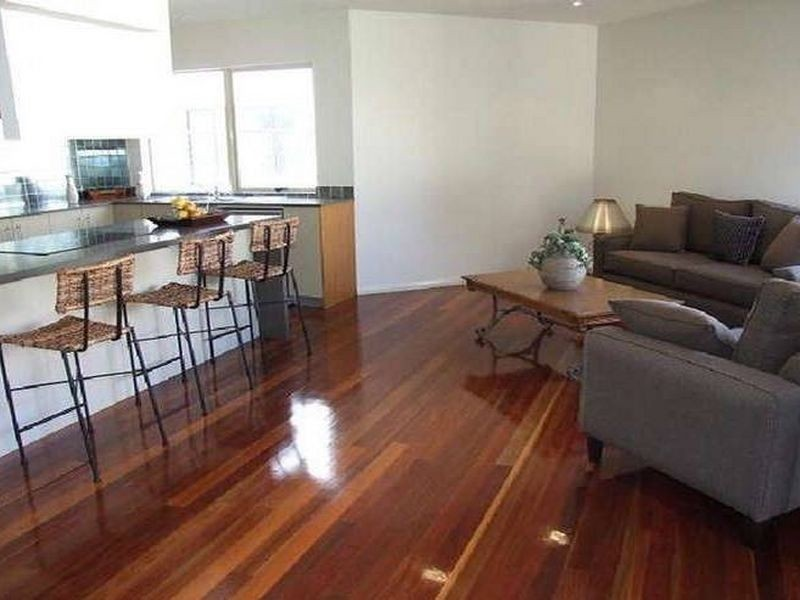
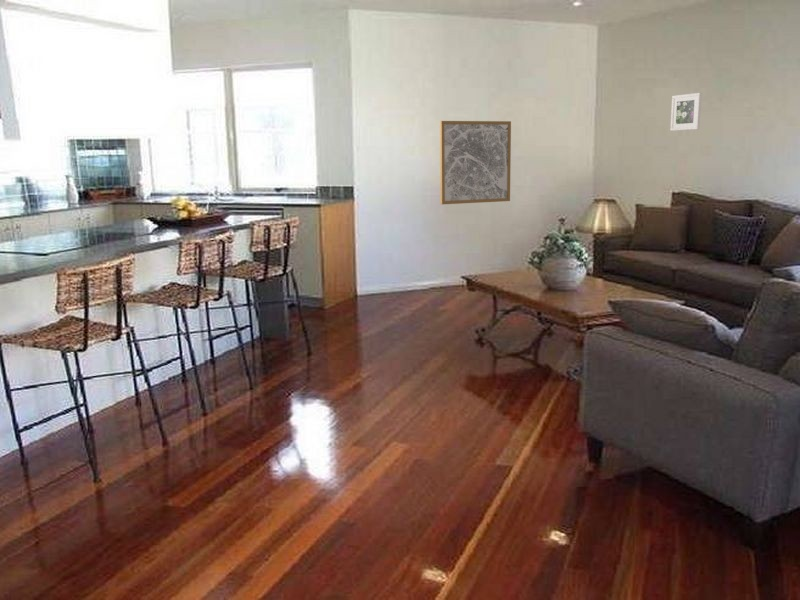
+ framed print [669,92,702,132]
+ wall art [439,120,512,205]
